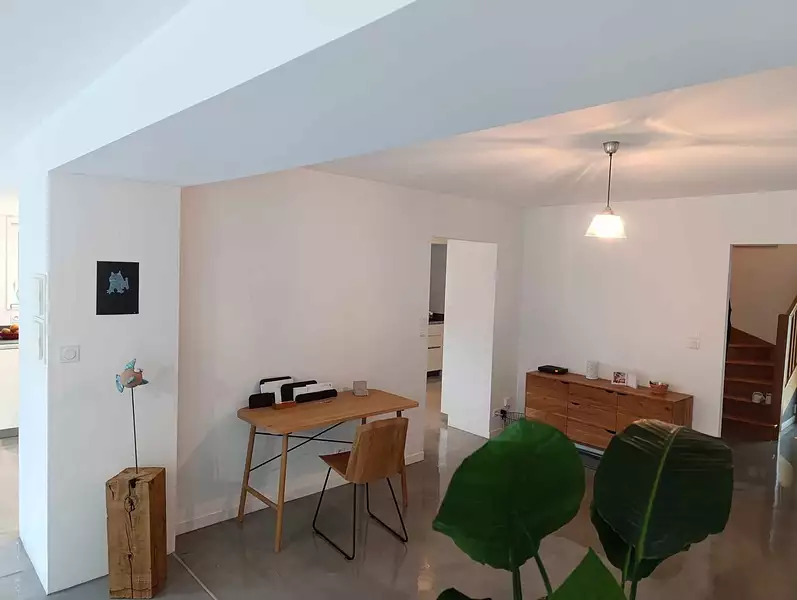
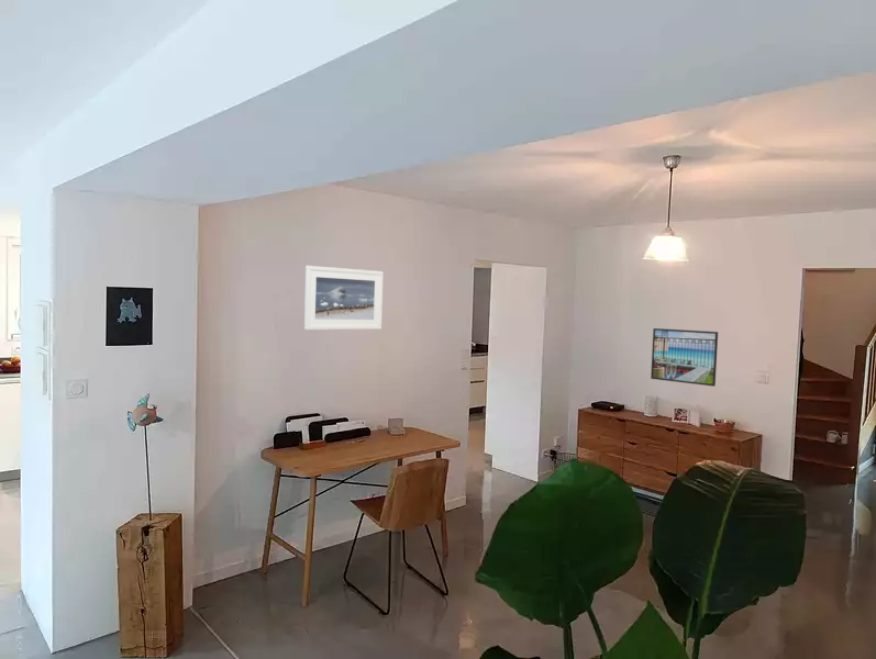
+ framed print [650,327,719,388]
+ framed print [303,265,385,331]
